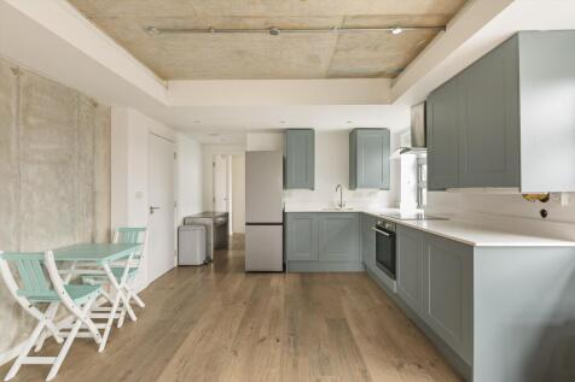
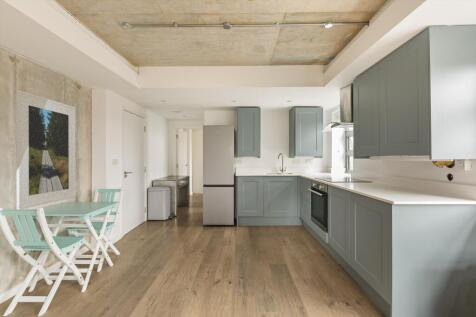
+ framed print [16,89,76,211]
